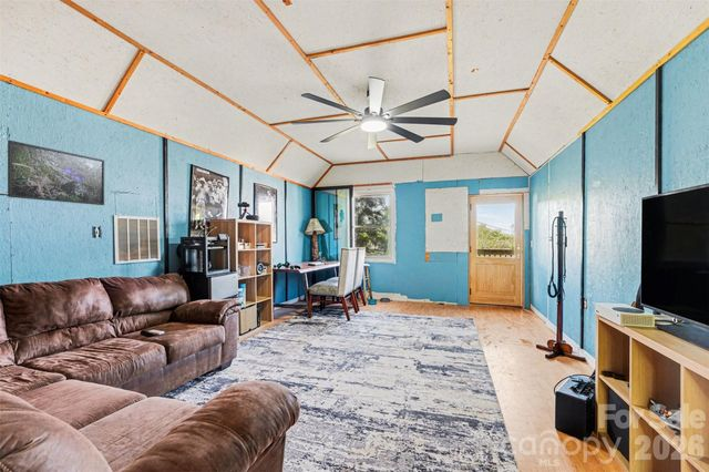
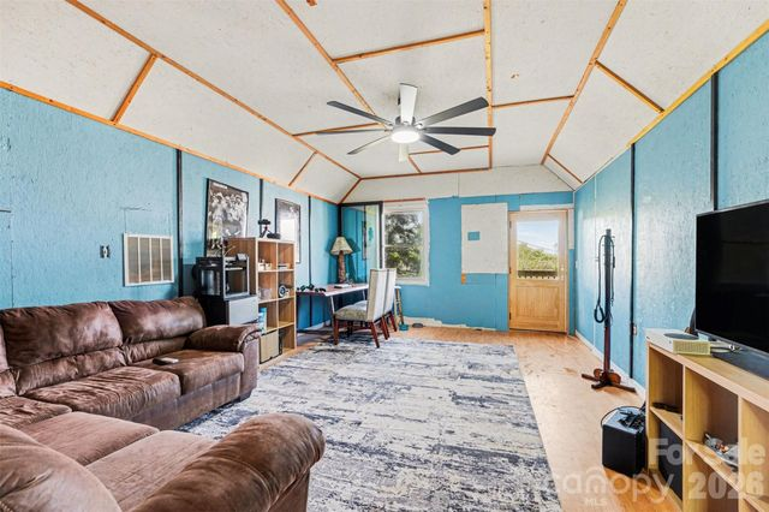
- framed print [7,138,105,206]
